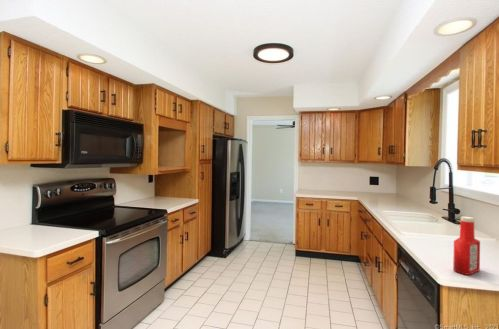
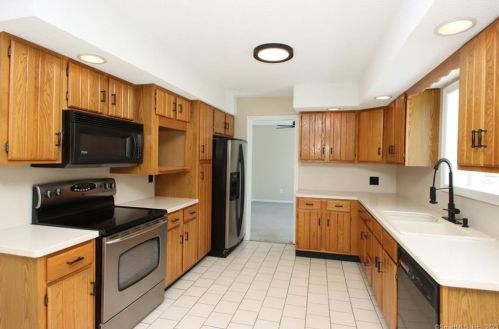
- soap bottle [452,216,481,276]
